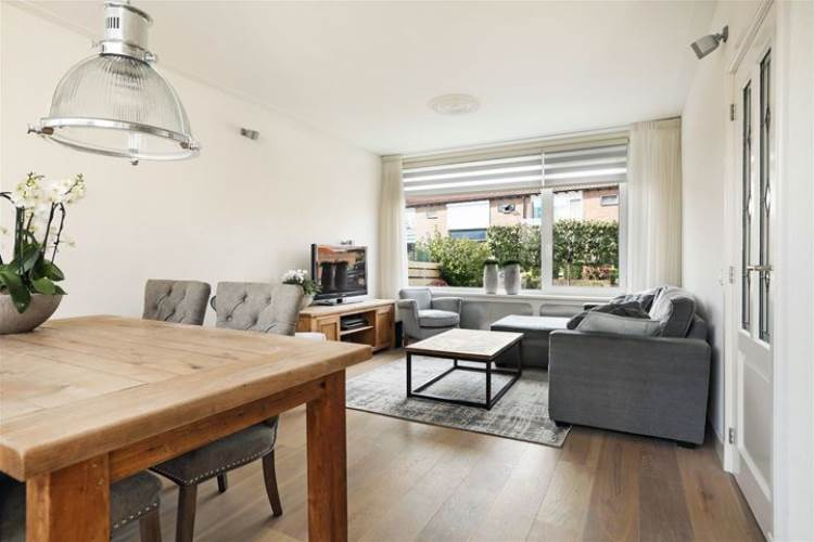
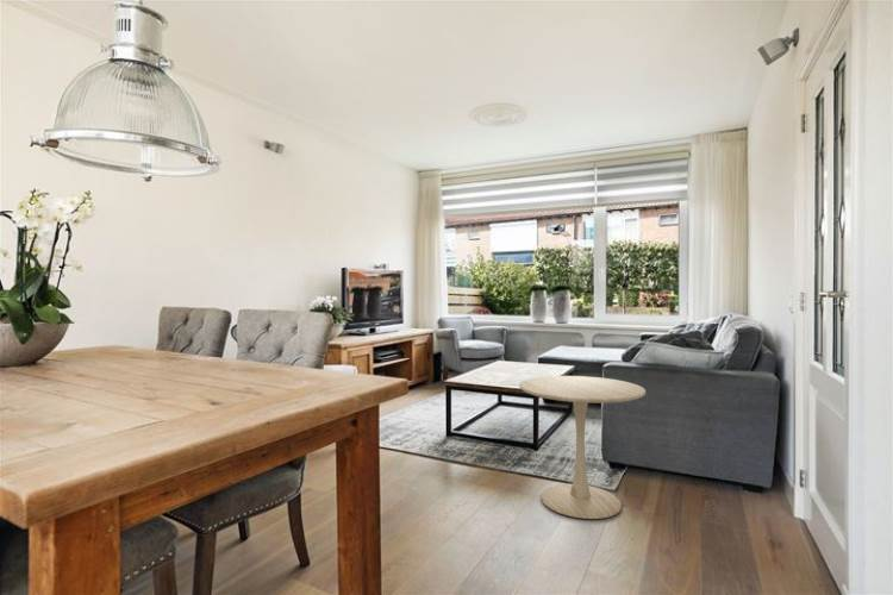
+ side table [518,375,647,520]
